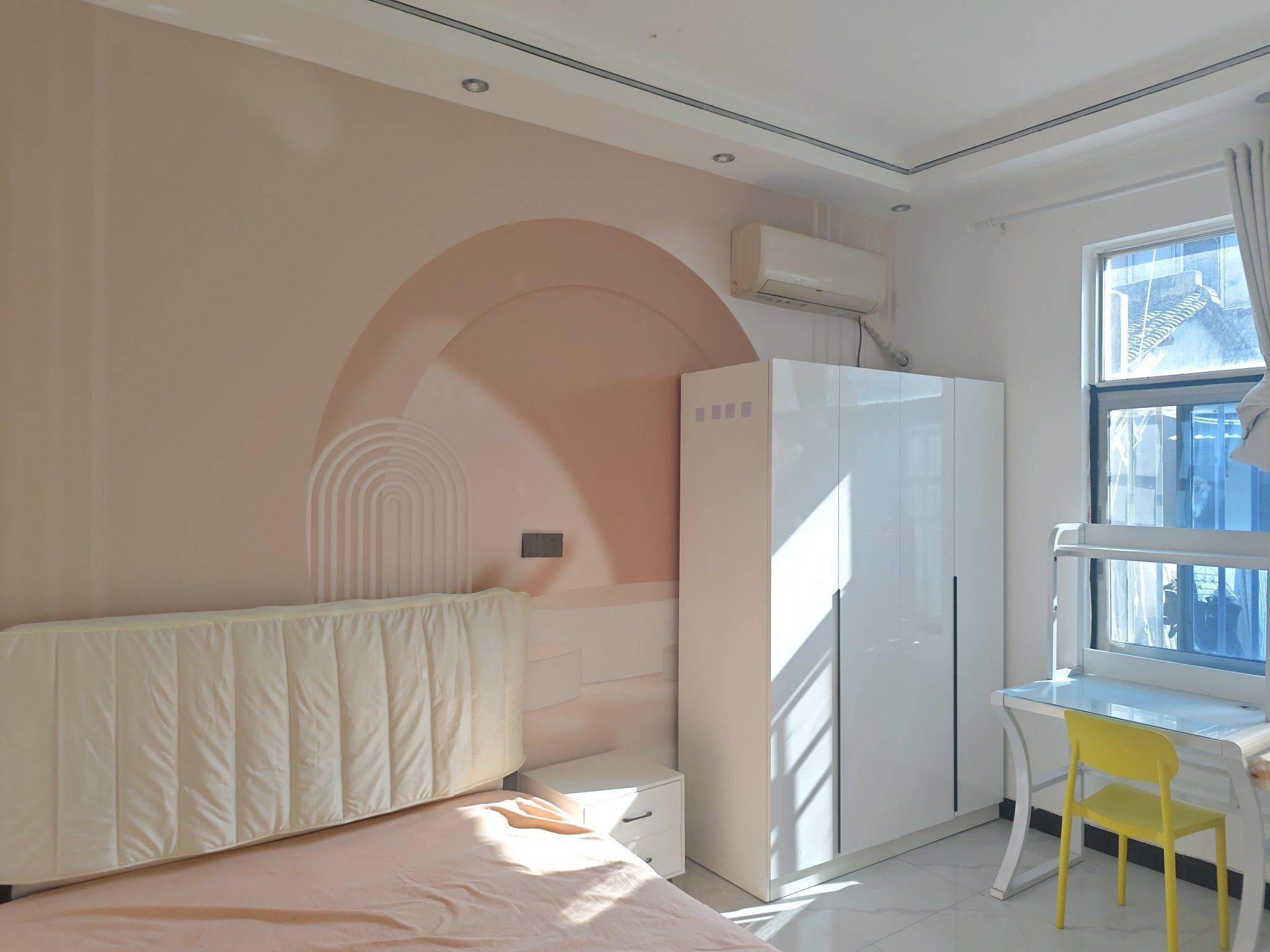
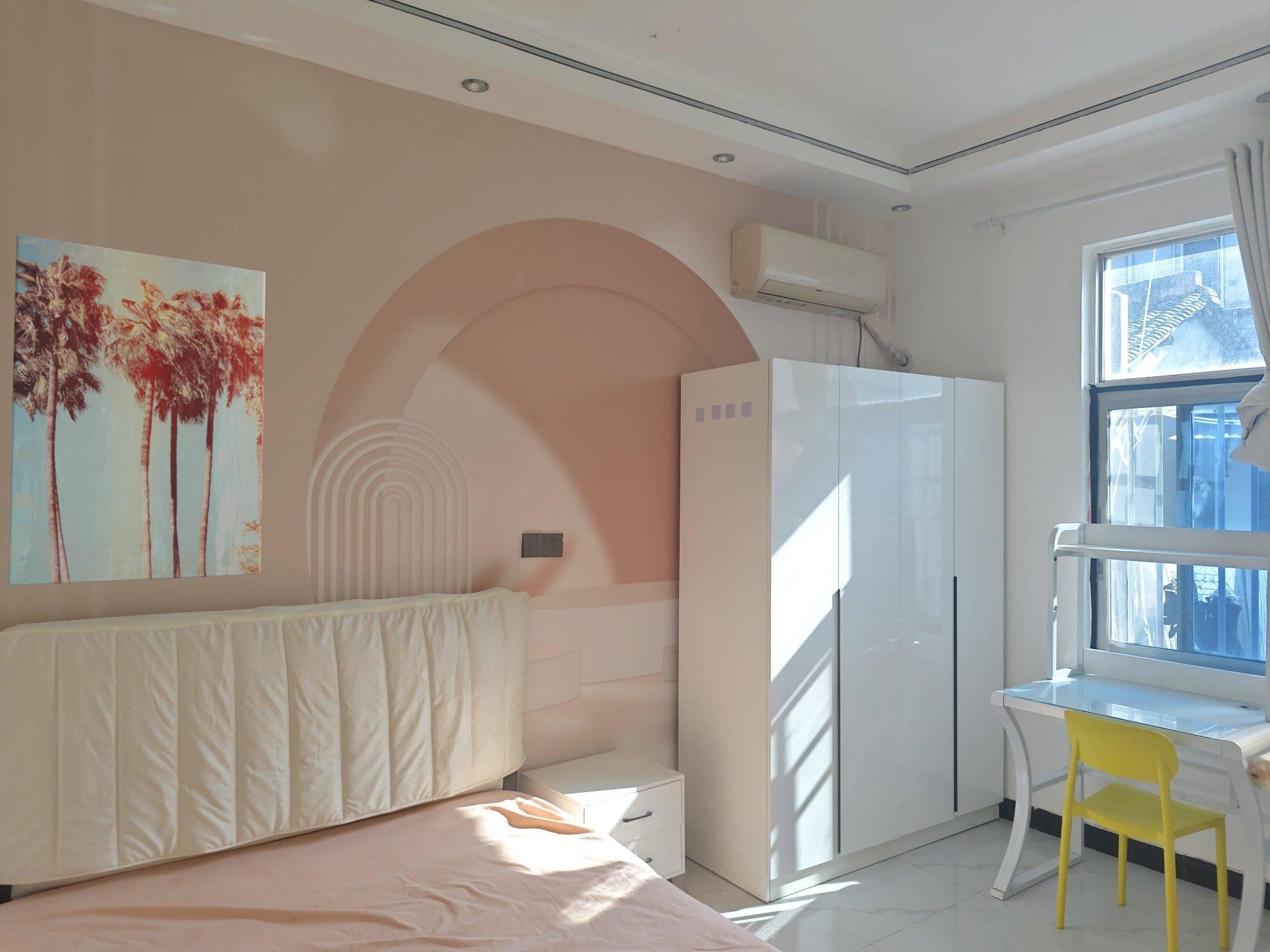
+ wall art [7,234,266,586]
